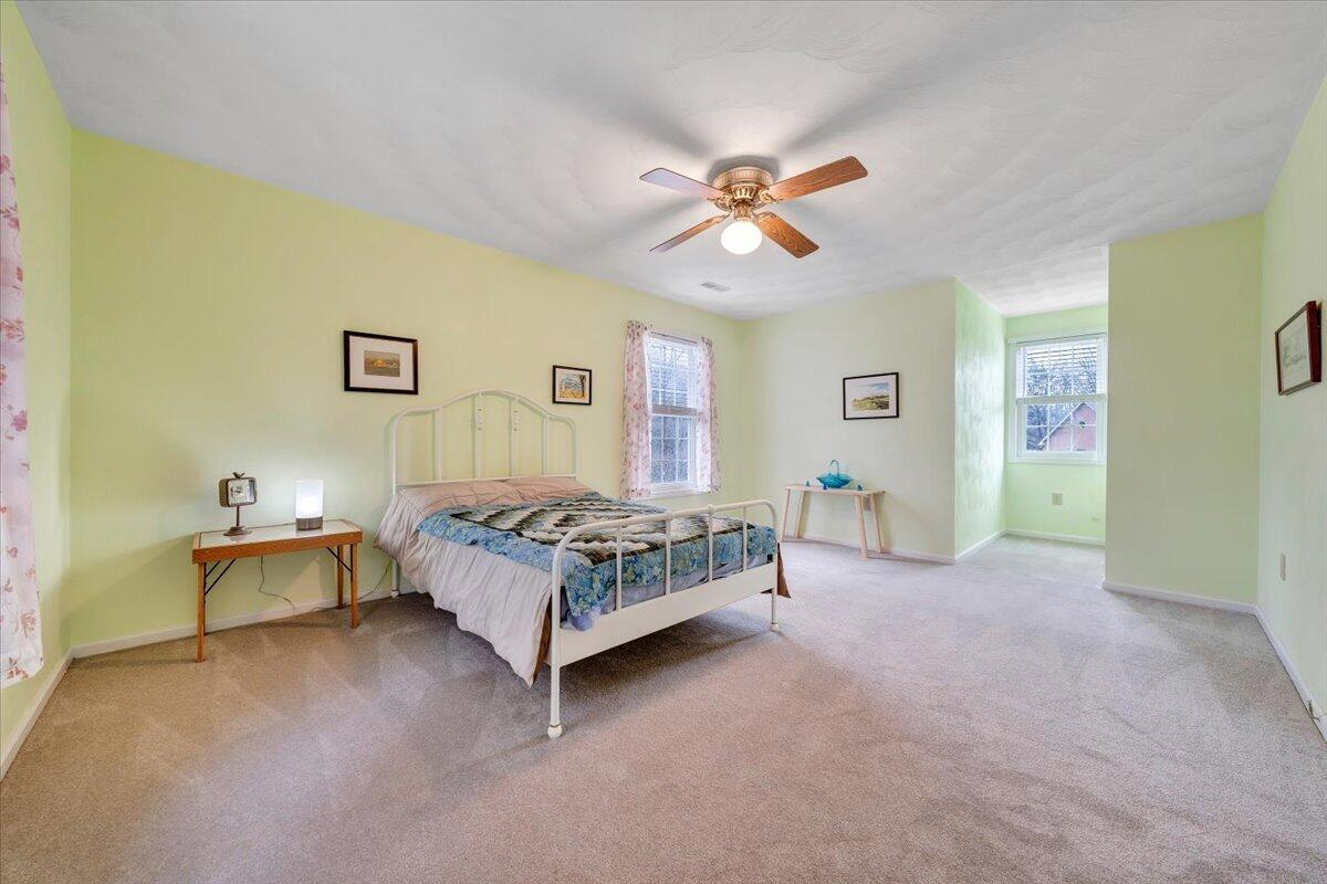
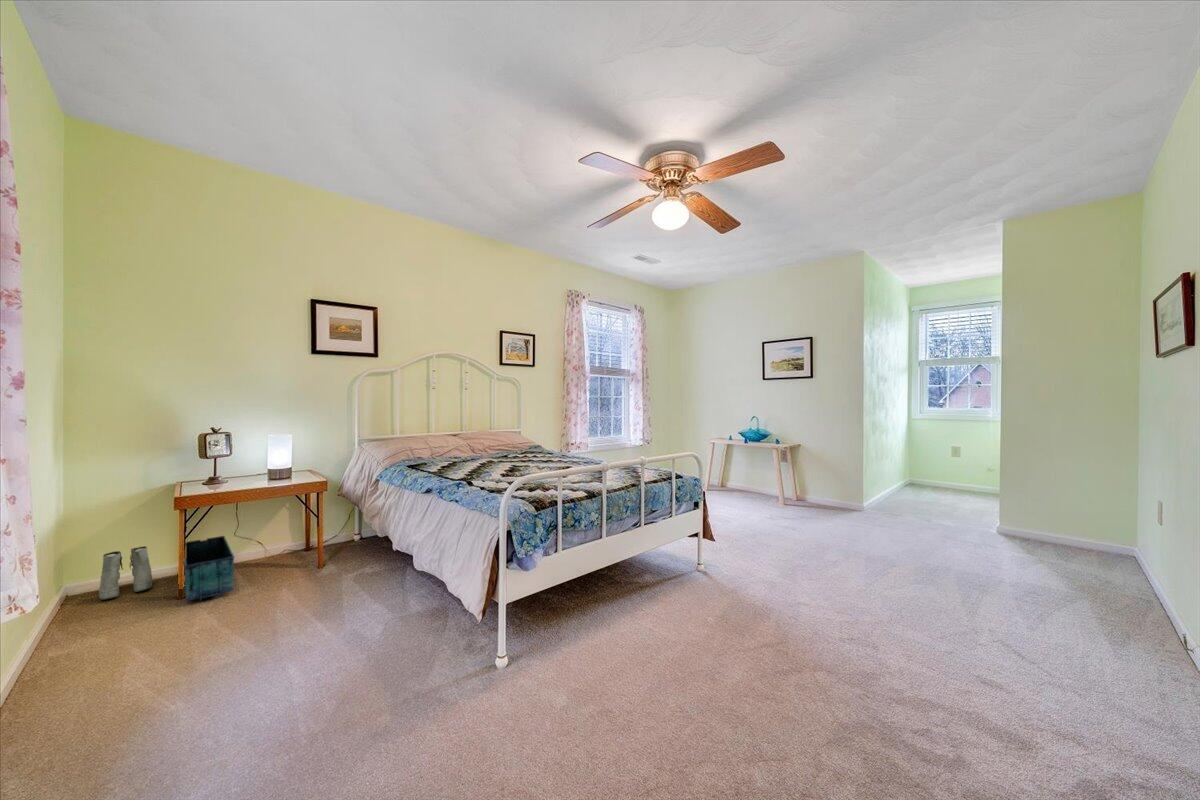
+ boots [98,545,153,601]
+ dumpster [183,535,236,602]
